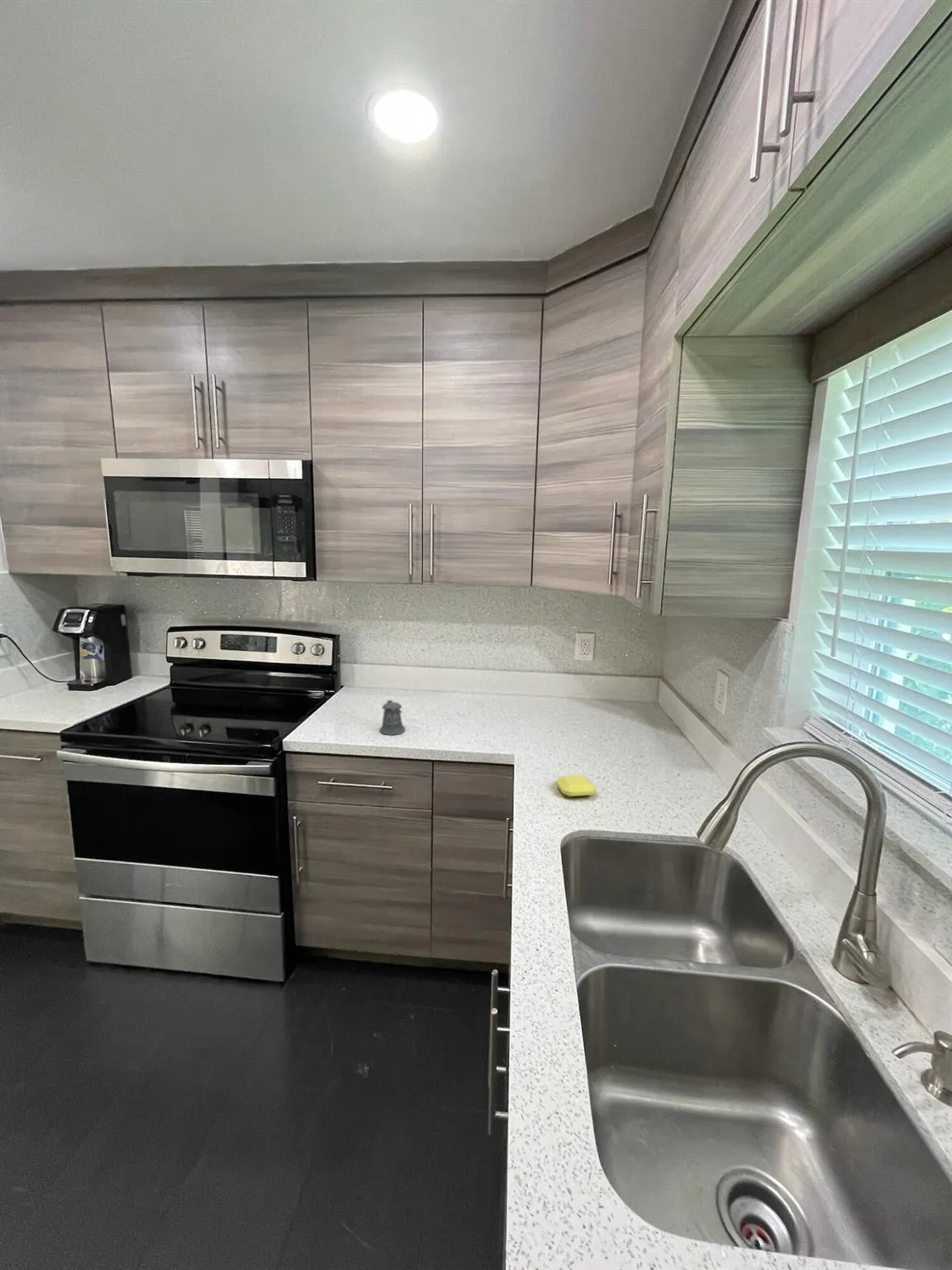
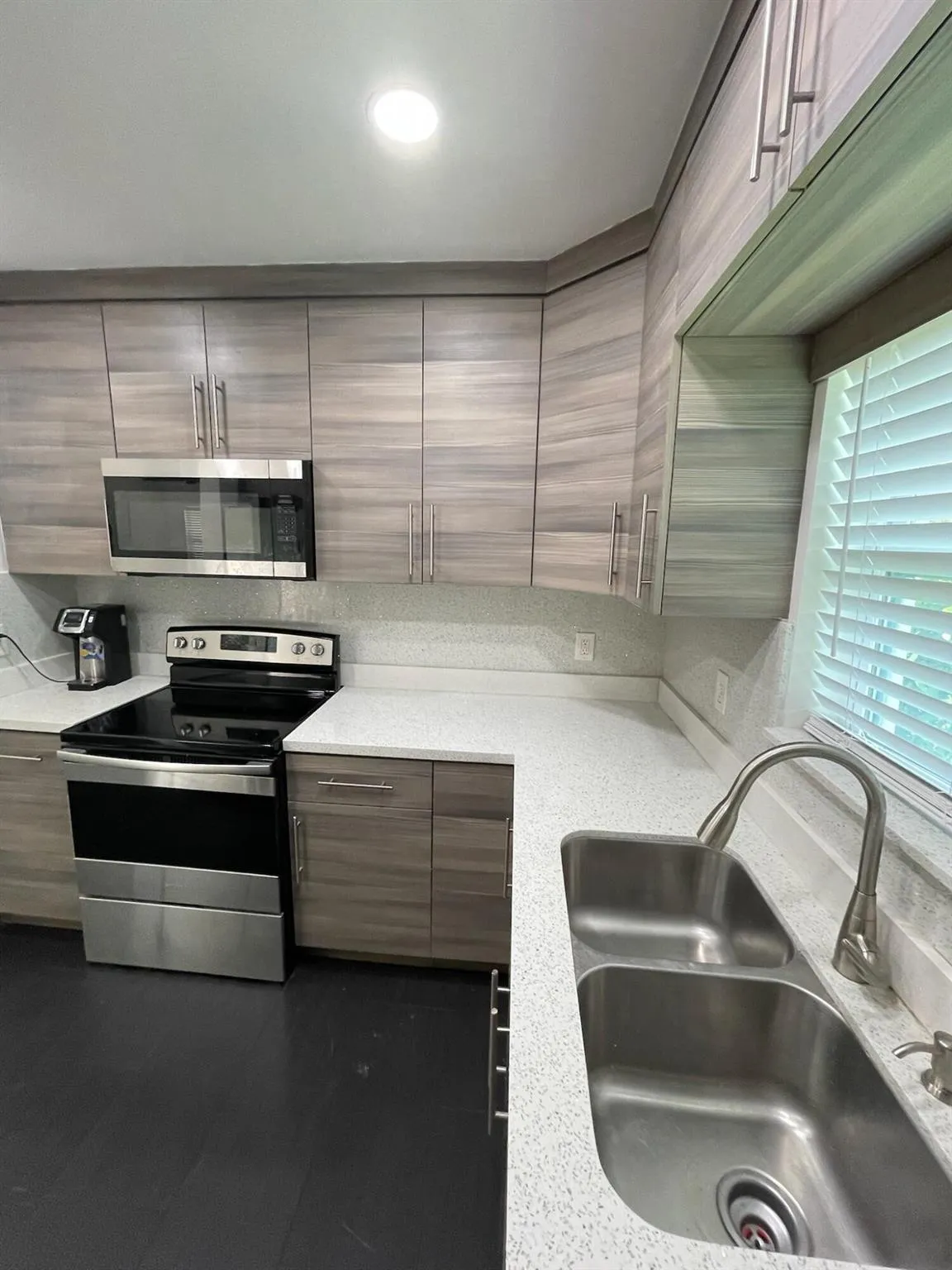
- pepper shaker [378,699,406,736]
- soap bar [555,774,597,798]
